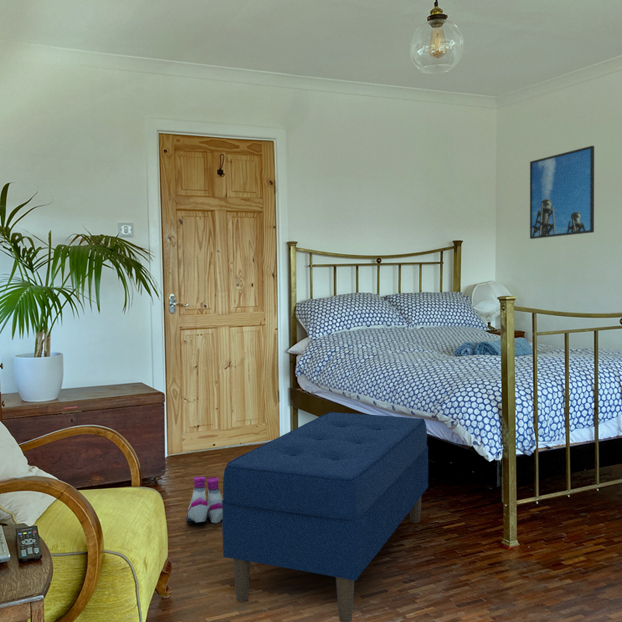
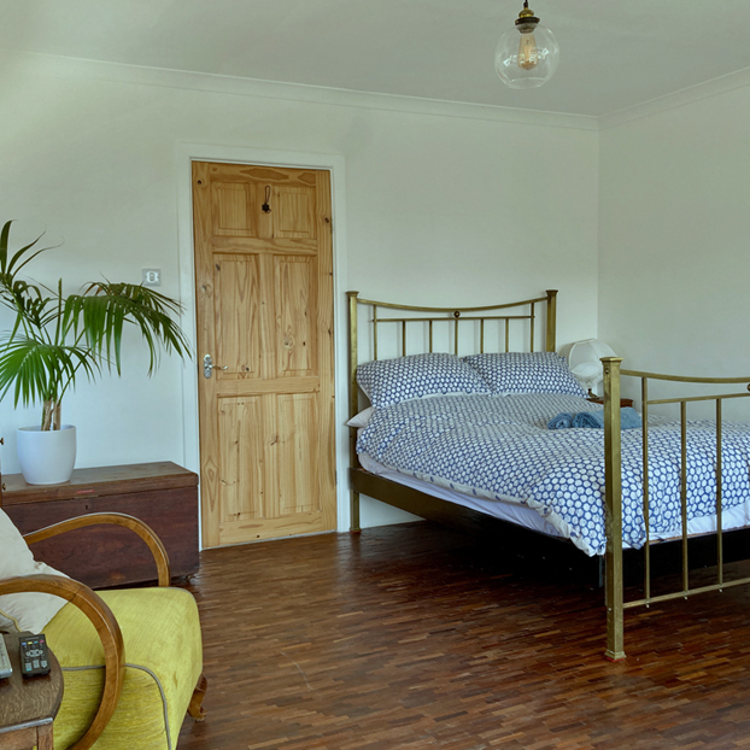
- boots [185,475,223,525]
- bench [221,411,429,622]
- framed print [529,145,595,240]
